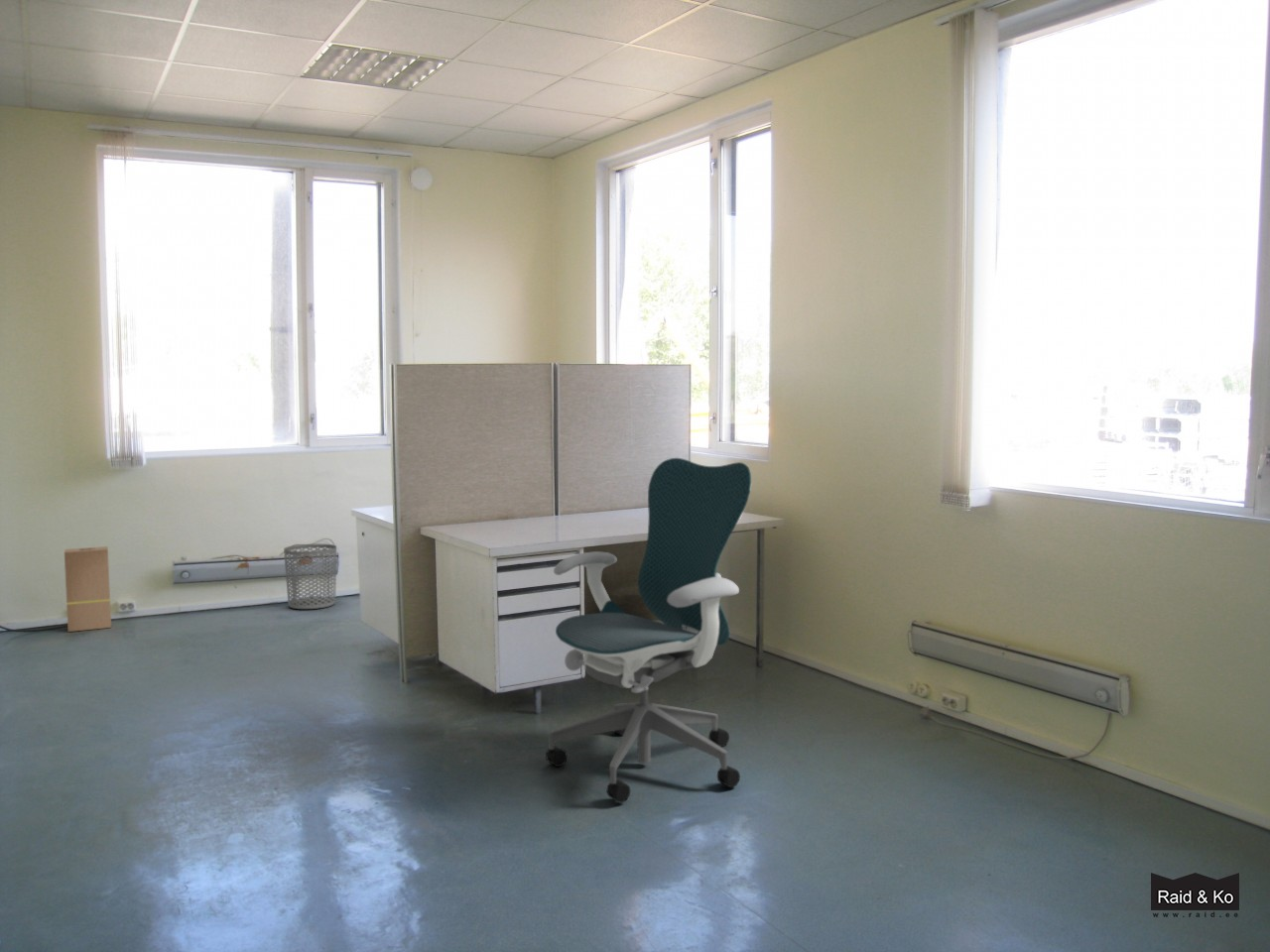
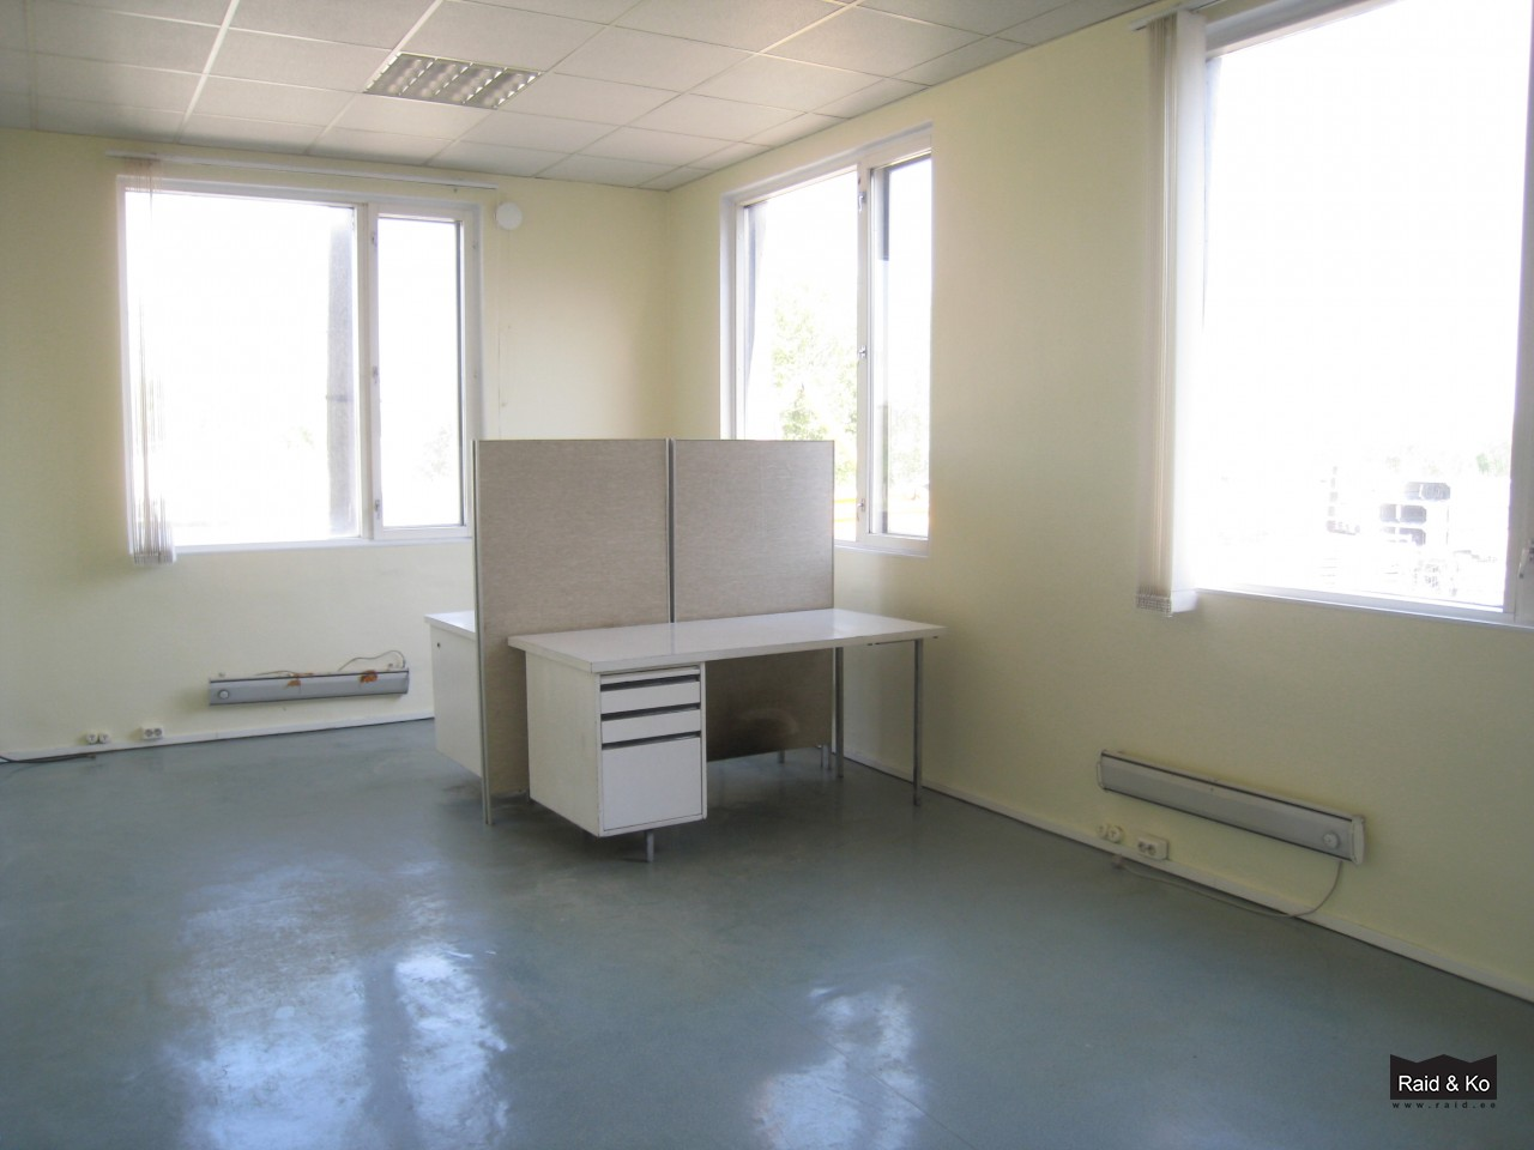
- waste bin [283,543,337,610]
- cardboard box [64,545,112,633]
- office chair [545,457,752,803]
